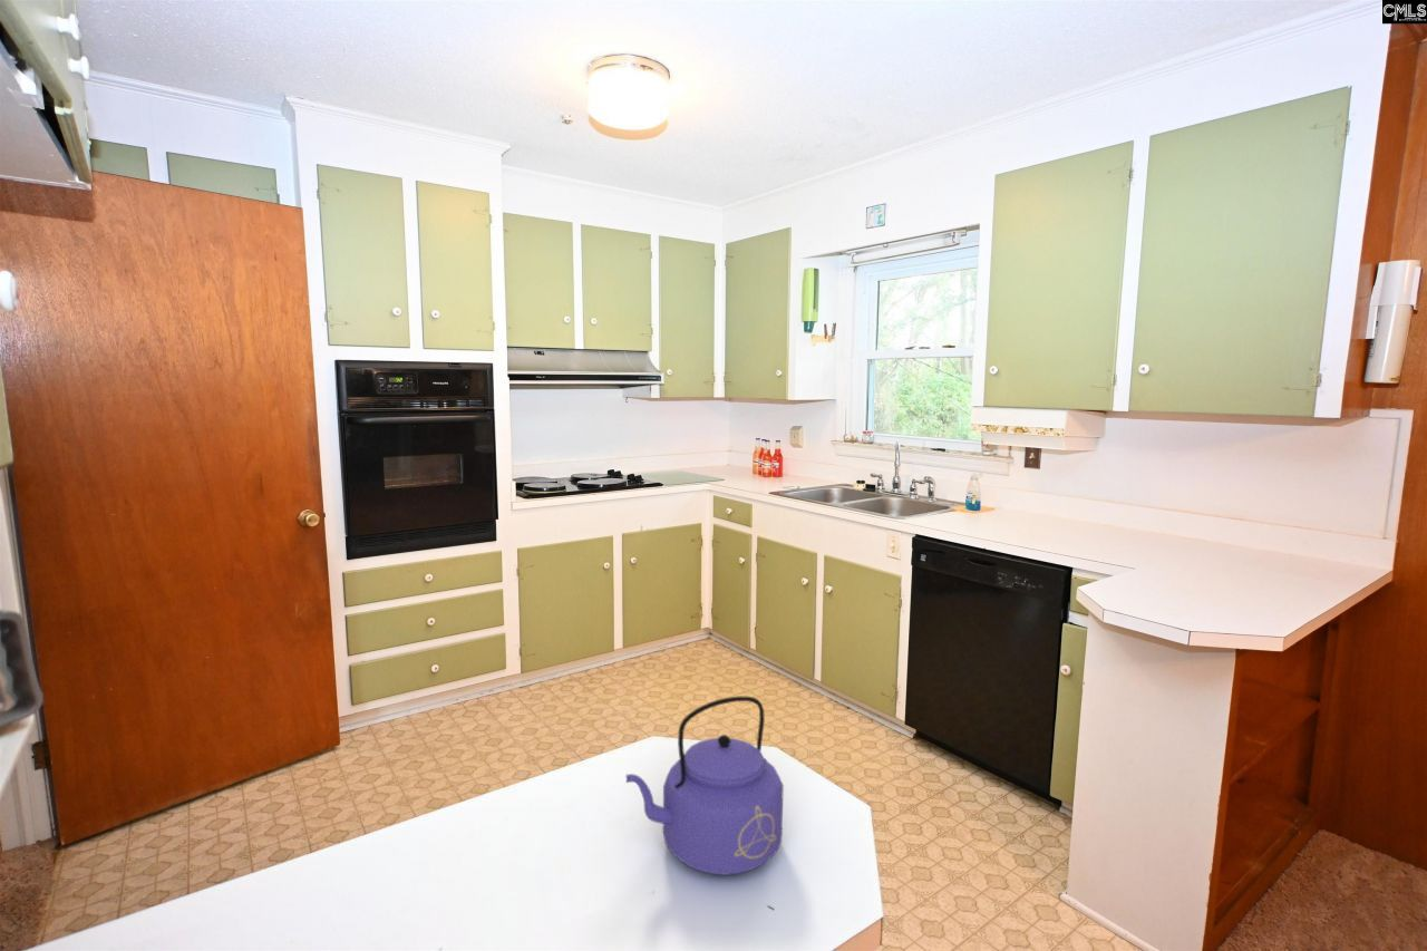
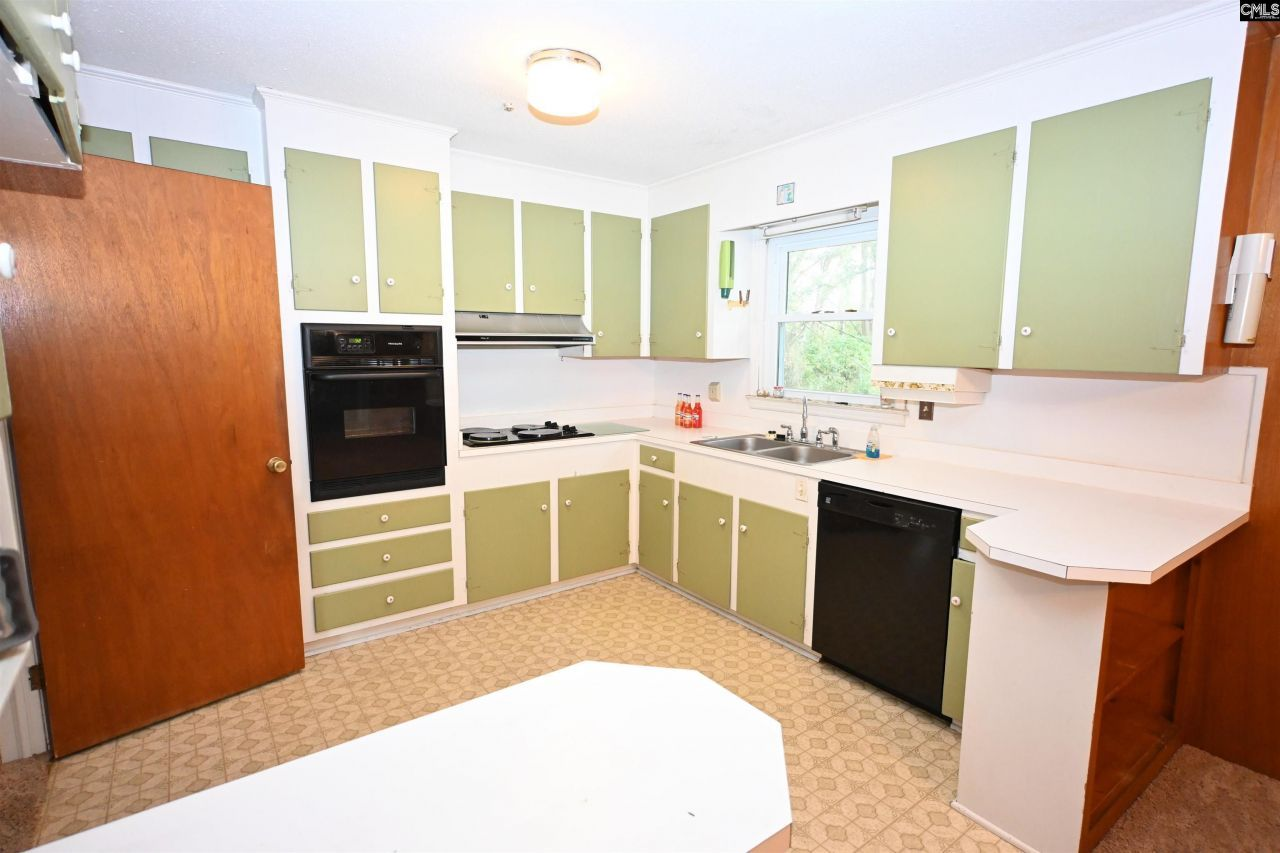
- kettle [624,696,785,876]
